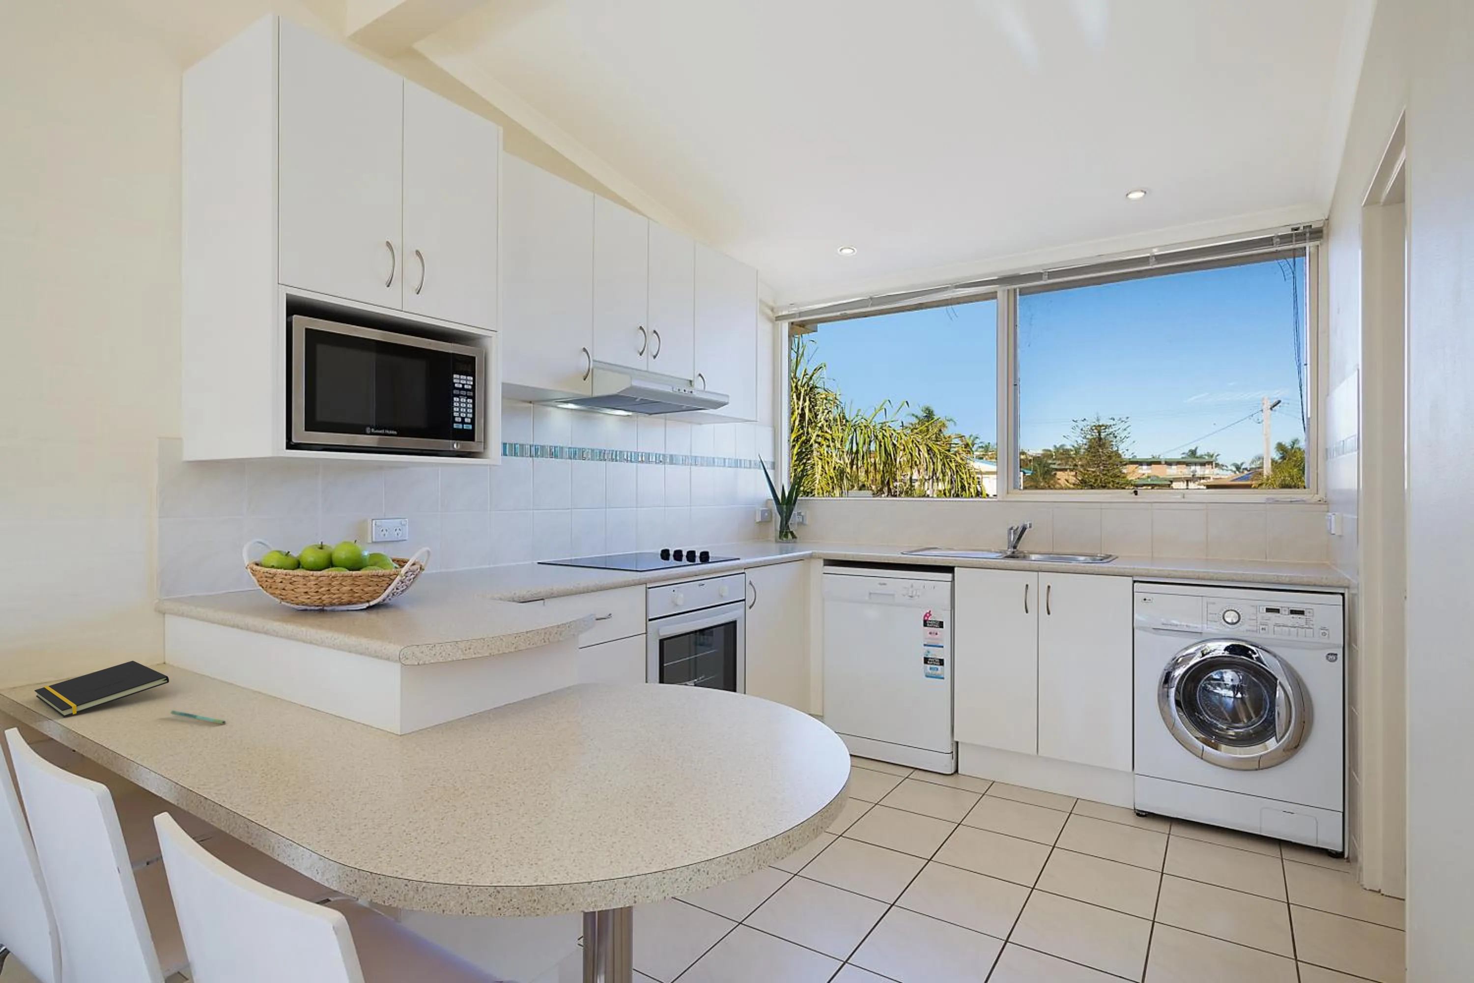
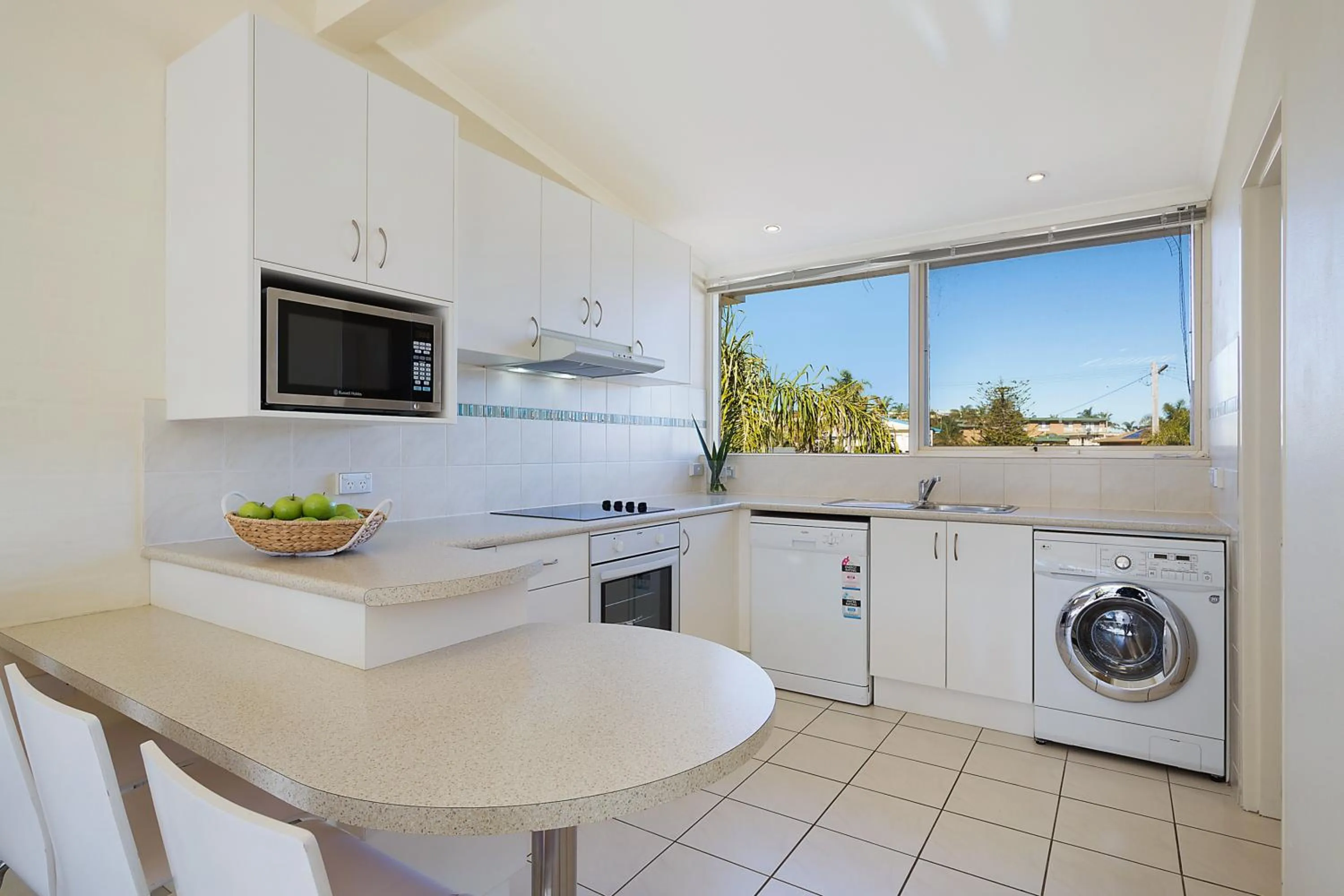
- pen [170,710,227,725]
- notepad [34,660,170,718]
